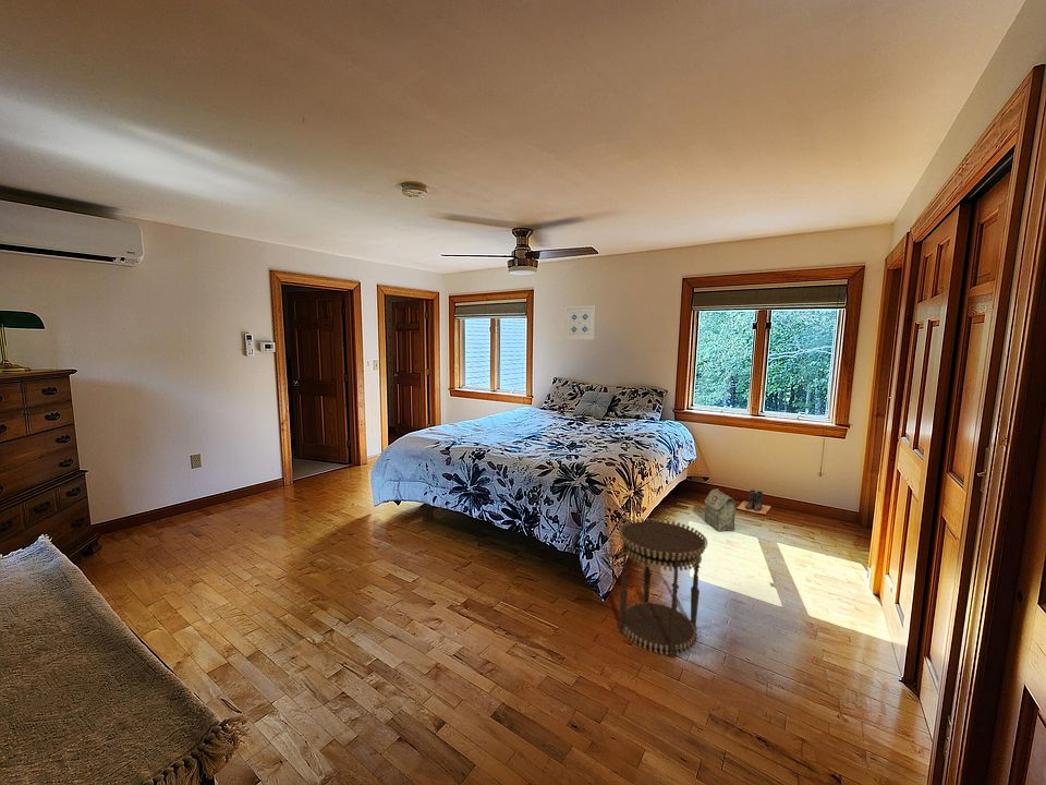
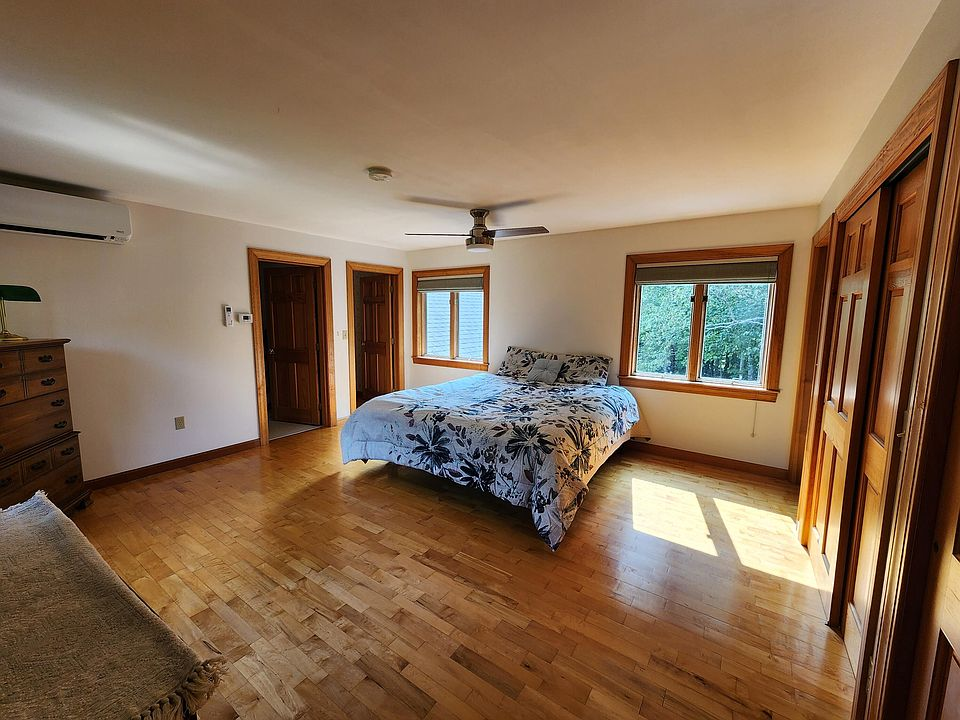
- wall art [563,304,597,340]
- side table [618,517,709,659]
- bag [704,487,737,532]
- boots [735,490,773,516]
